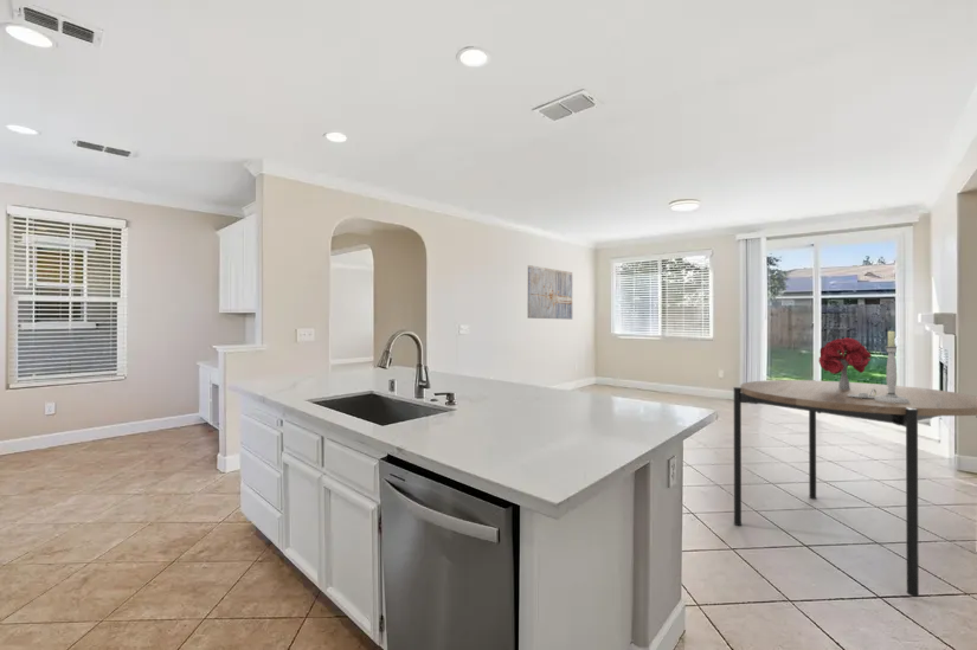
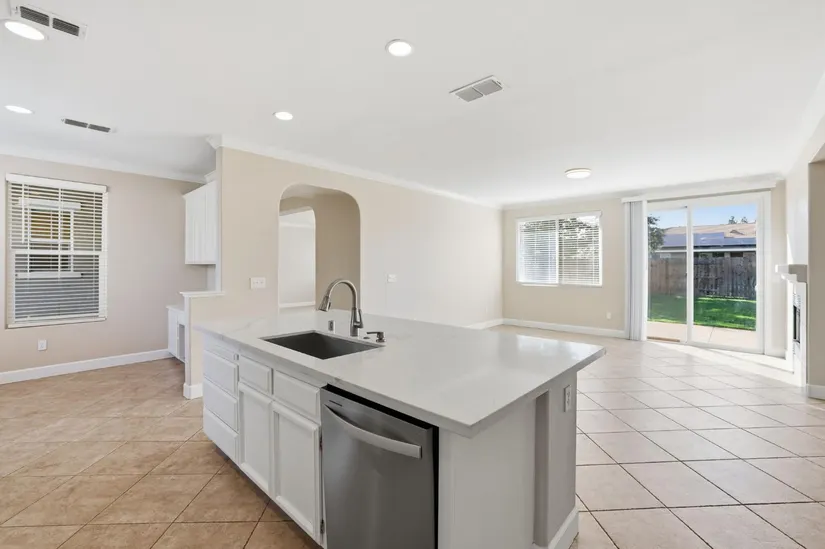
- dining table [732,379,977,598]
- wall art [526,264,573,321]
- bouquet [817,337,873,390]
- candlestick [848,329,909,404]
